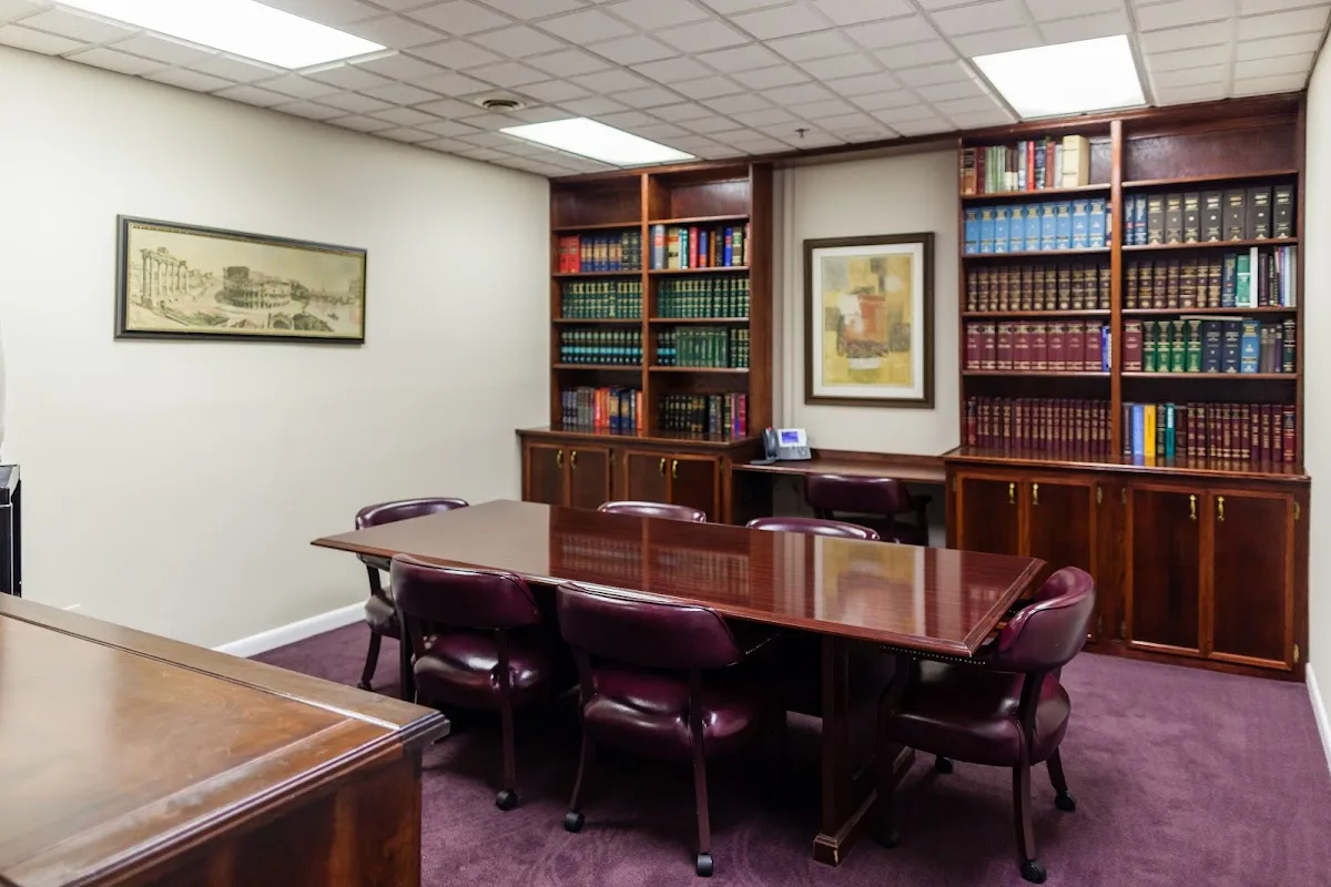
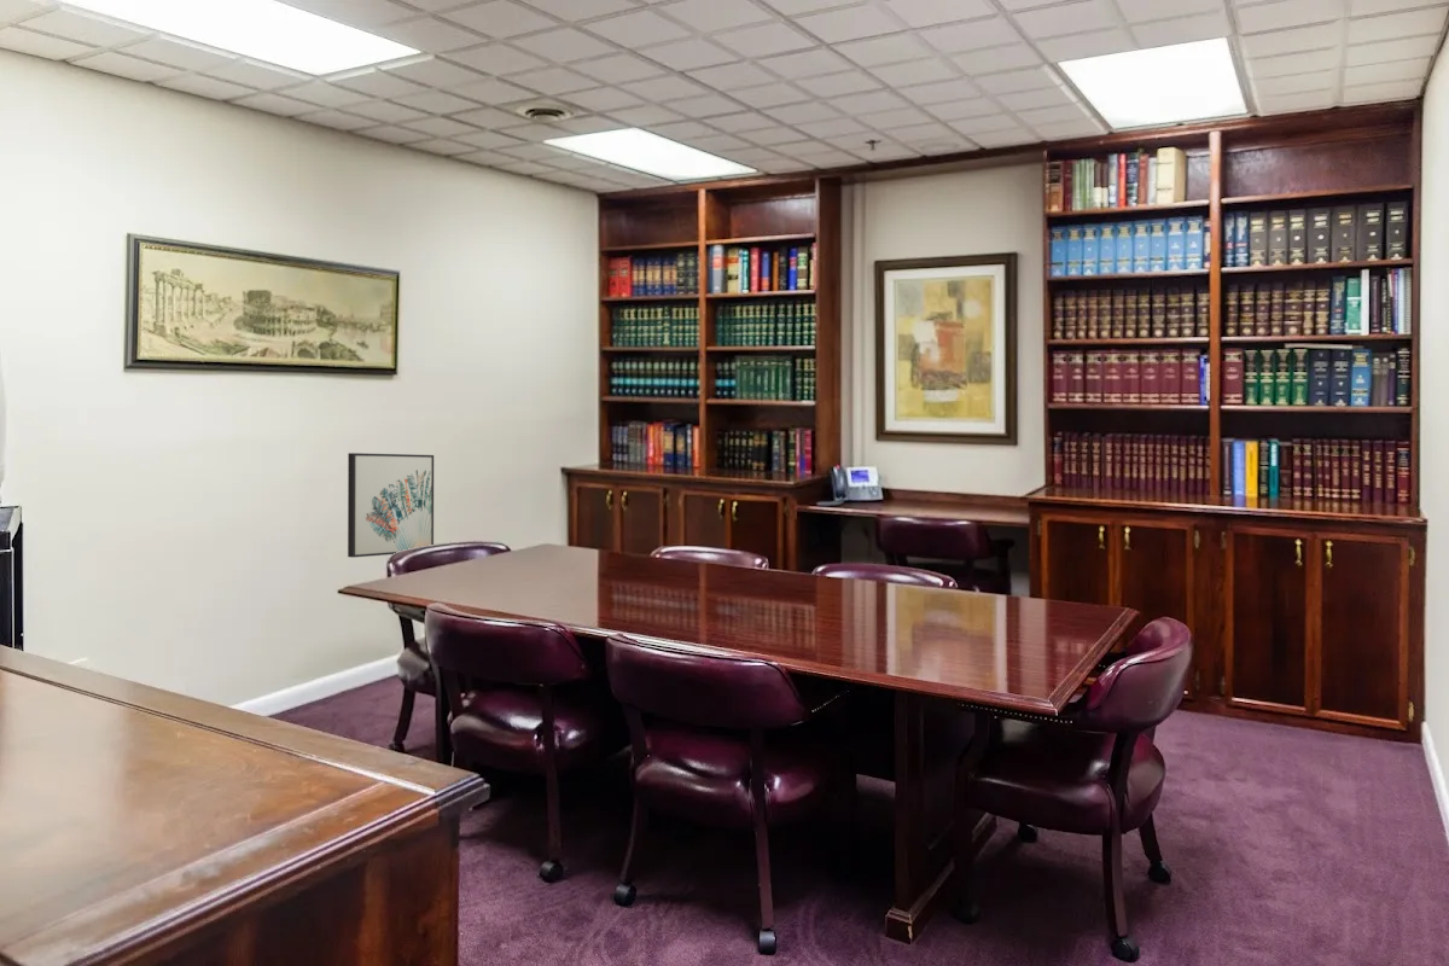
+ wall art [347,452,435,559]
